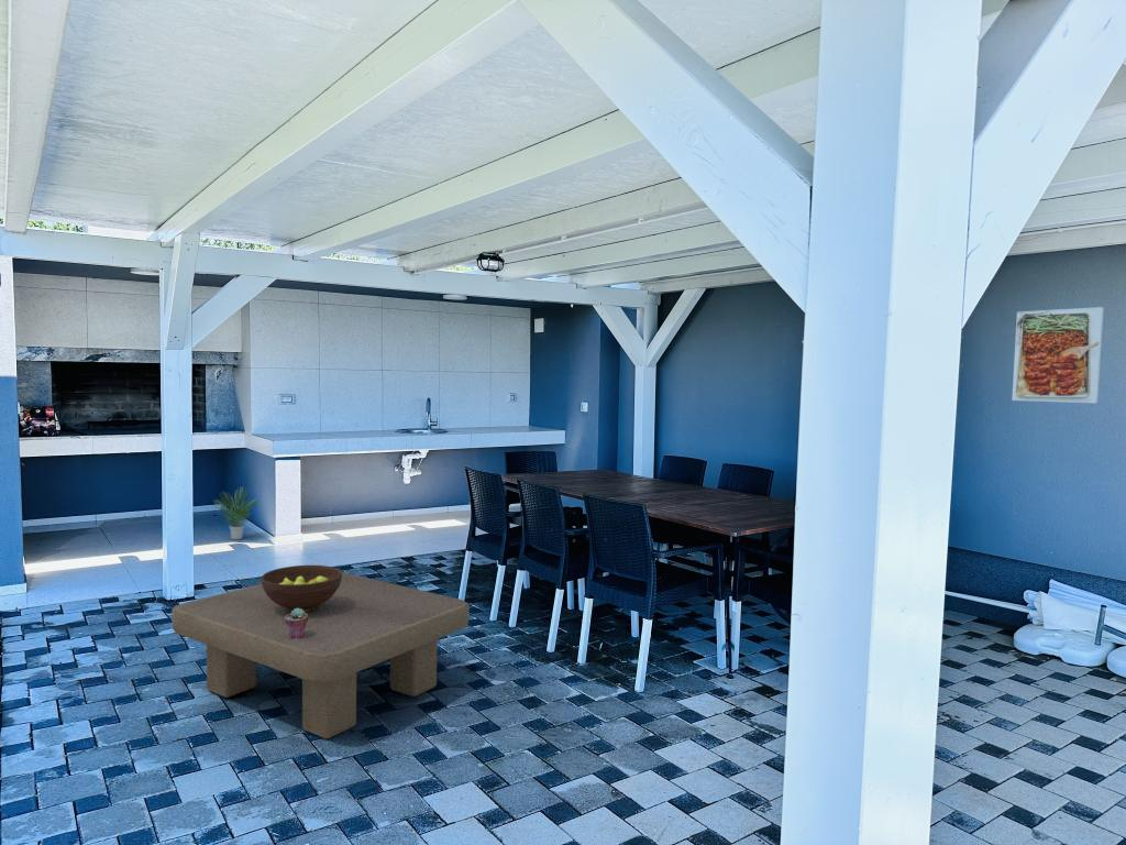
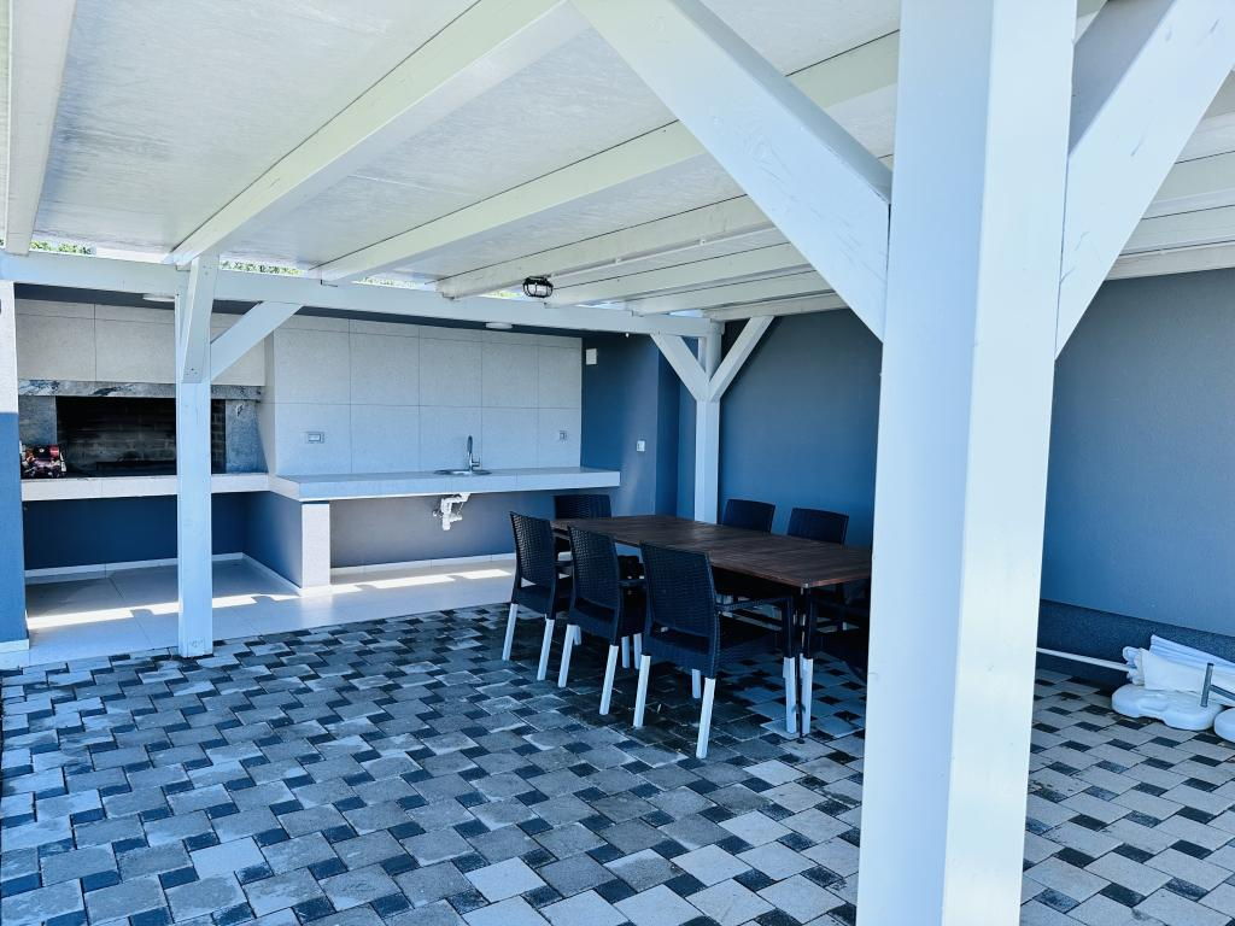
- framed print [1011,306,1105,404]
- potted plant [213,485,260,540]
- coffee table [172,571,470,739]
- fruit bowl [261,564,343,612]
- potted succulent [285,608,308,639]
